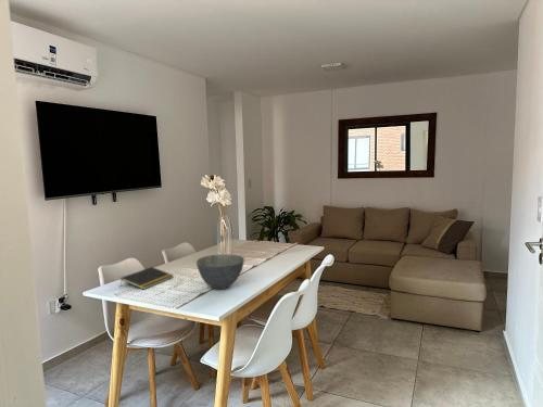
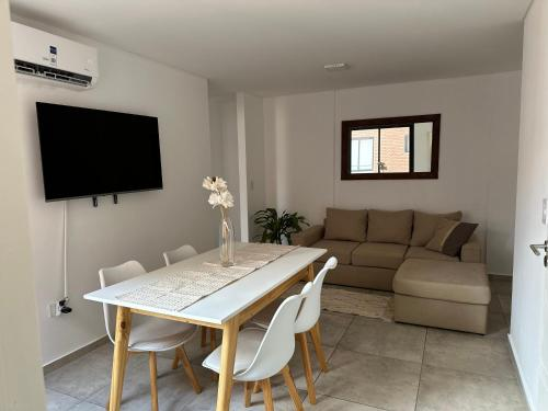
- notepad [119,266,175,291]
- bowl [195,253,245,290]
